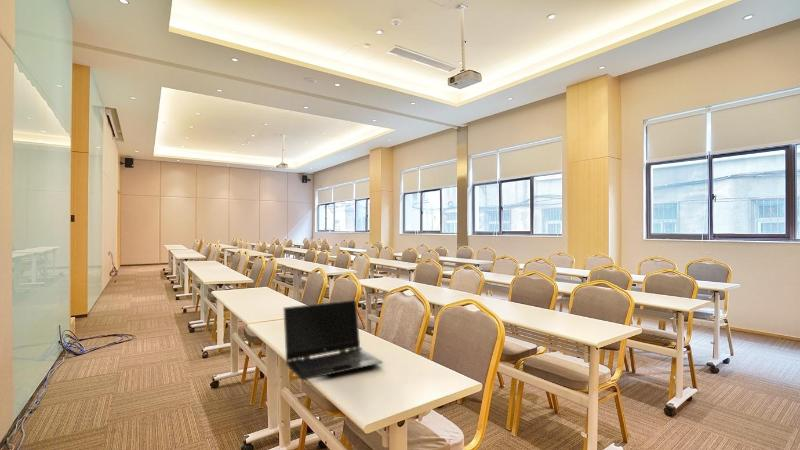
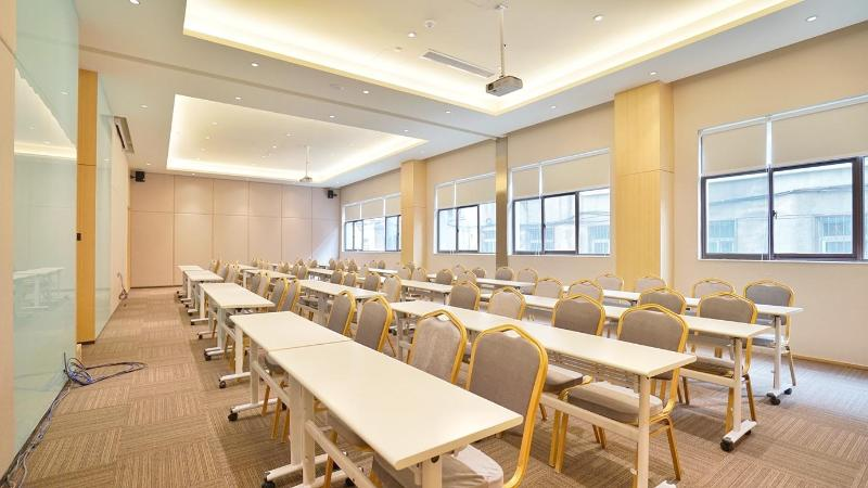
- laptop computer [282,299,384,381]
